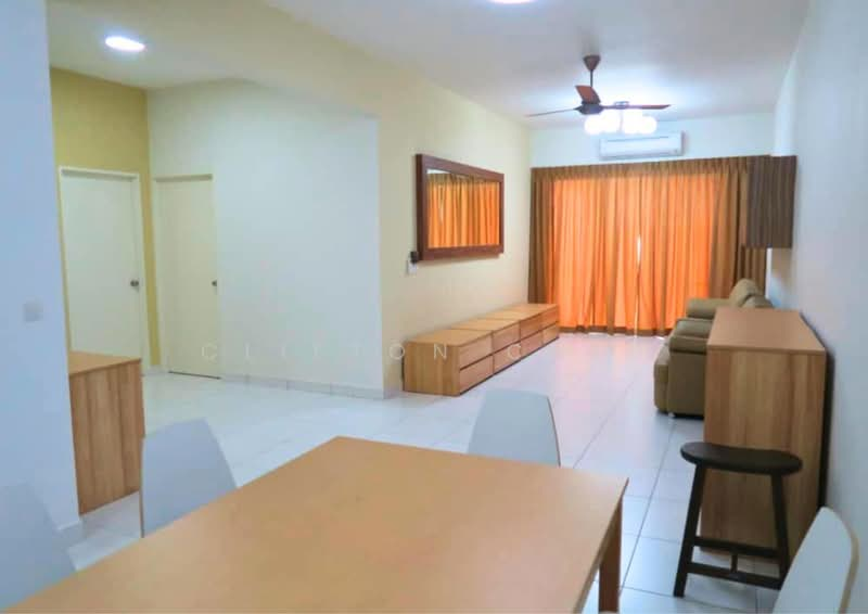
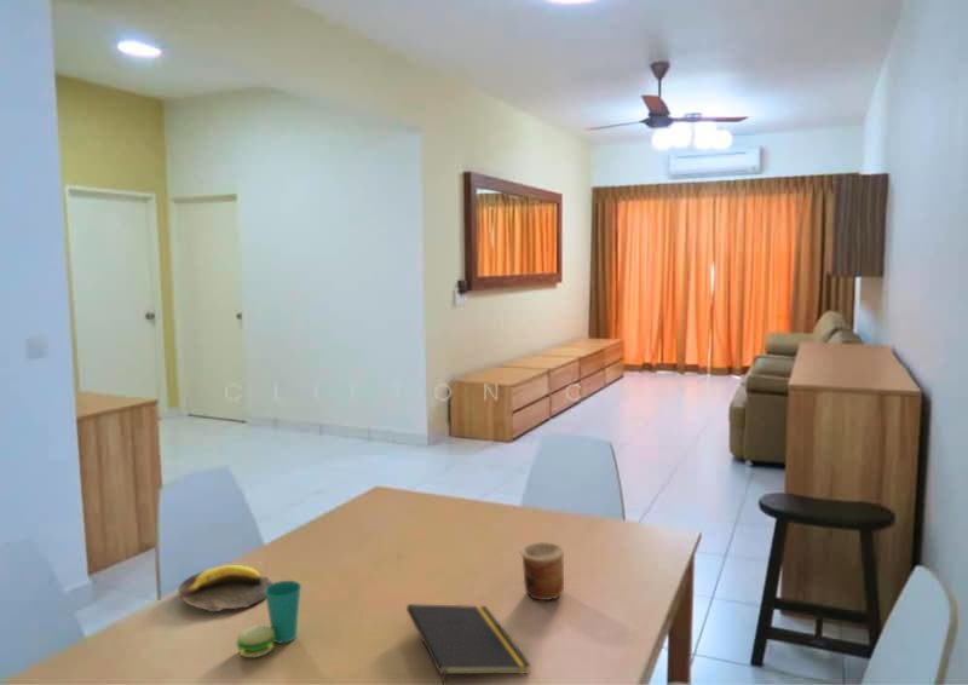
+ notepad [405,603,532,685]
+ cup [520,541,565,601]
+ banana [177,564,273,612]
+ cup [235,580,302,658]
